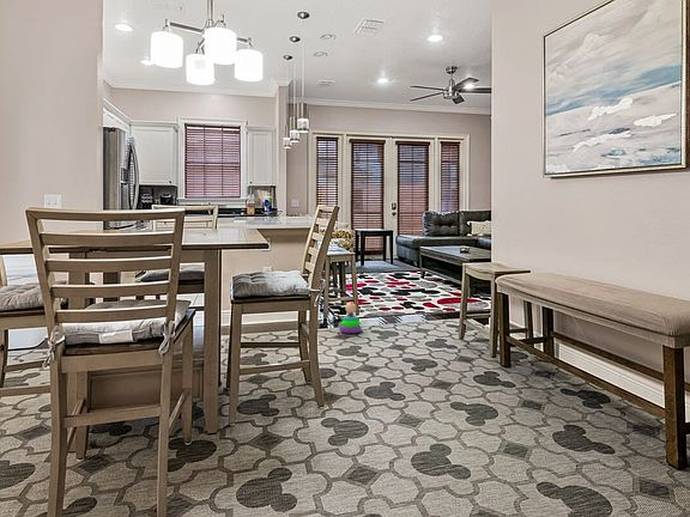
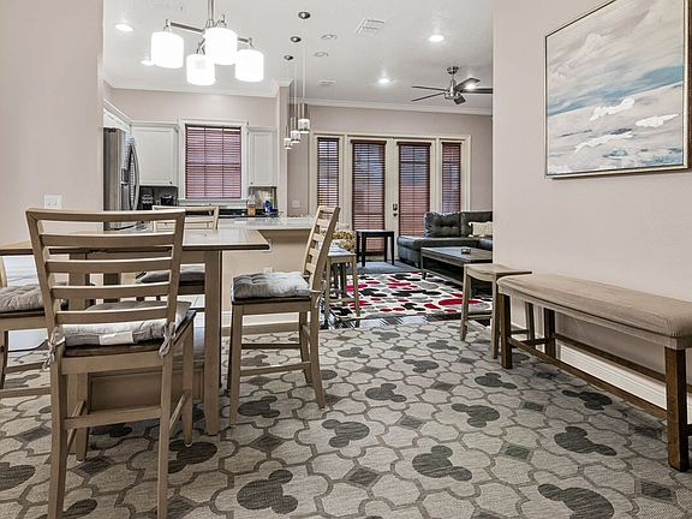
- stacking toy [338,302,363,334]
